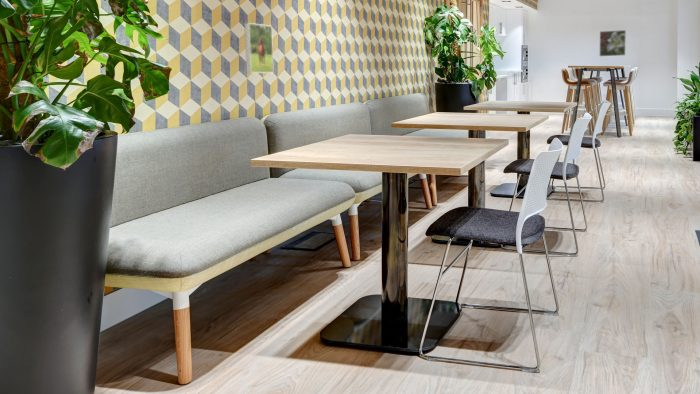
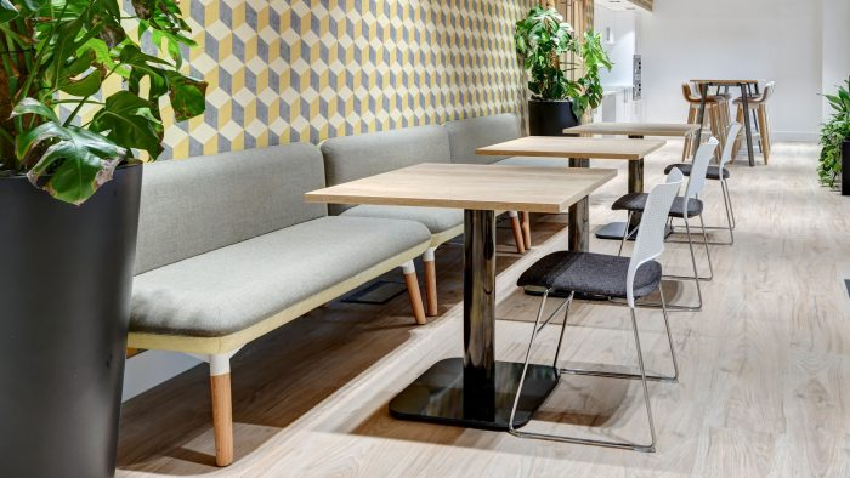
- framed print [243,22,275,74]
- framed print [599,29,627,57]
